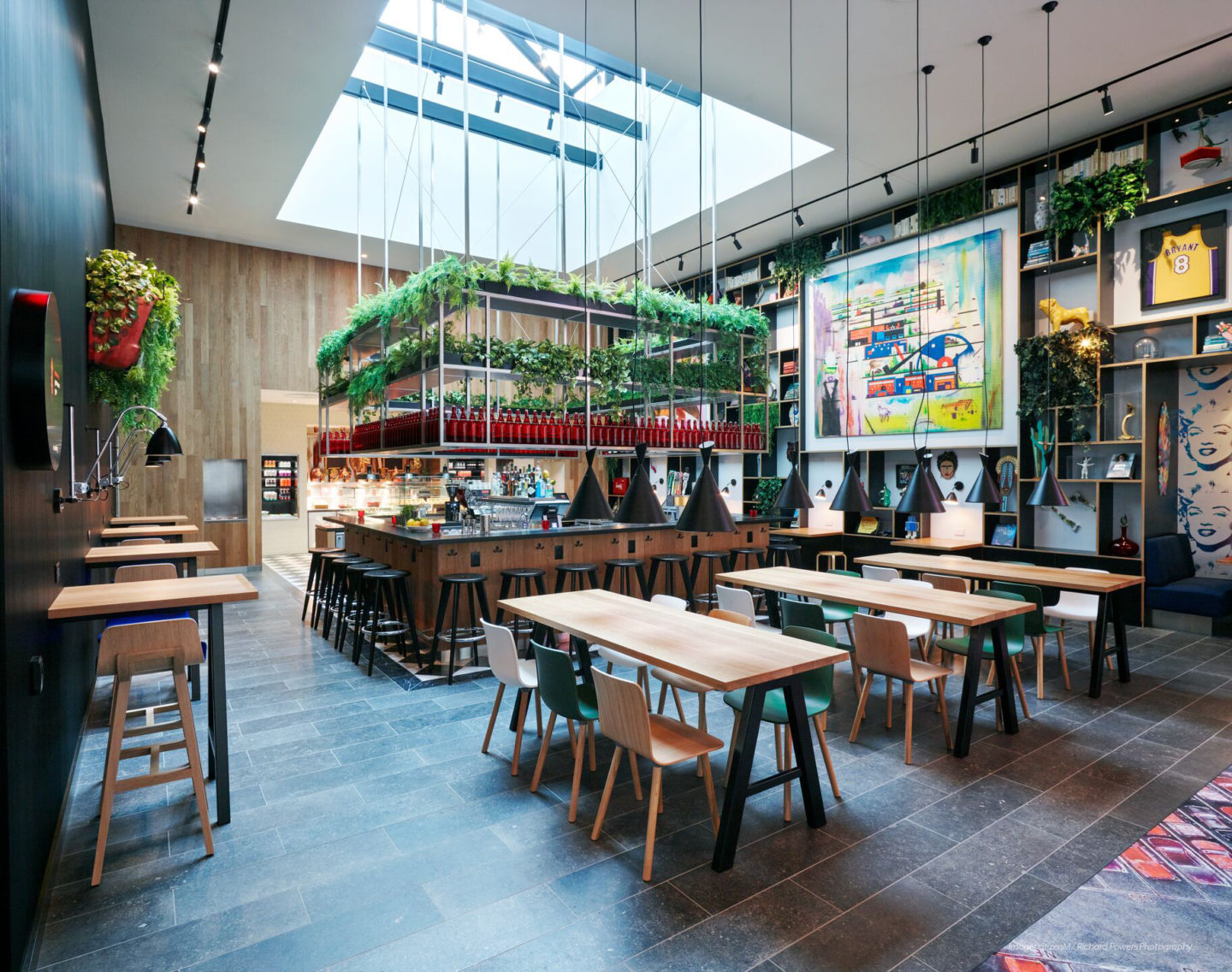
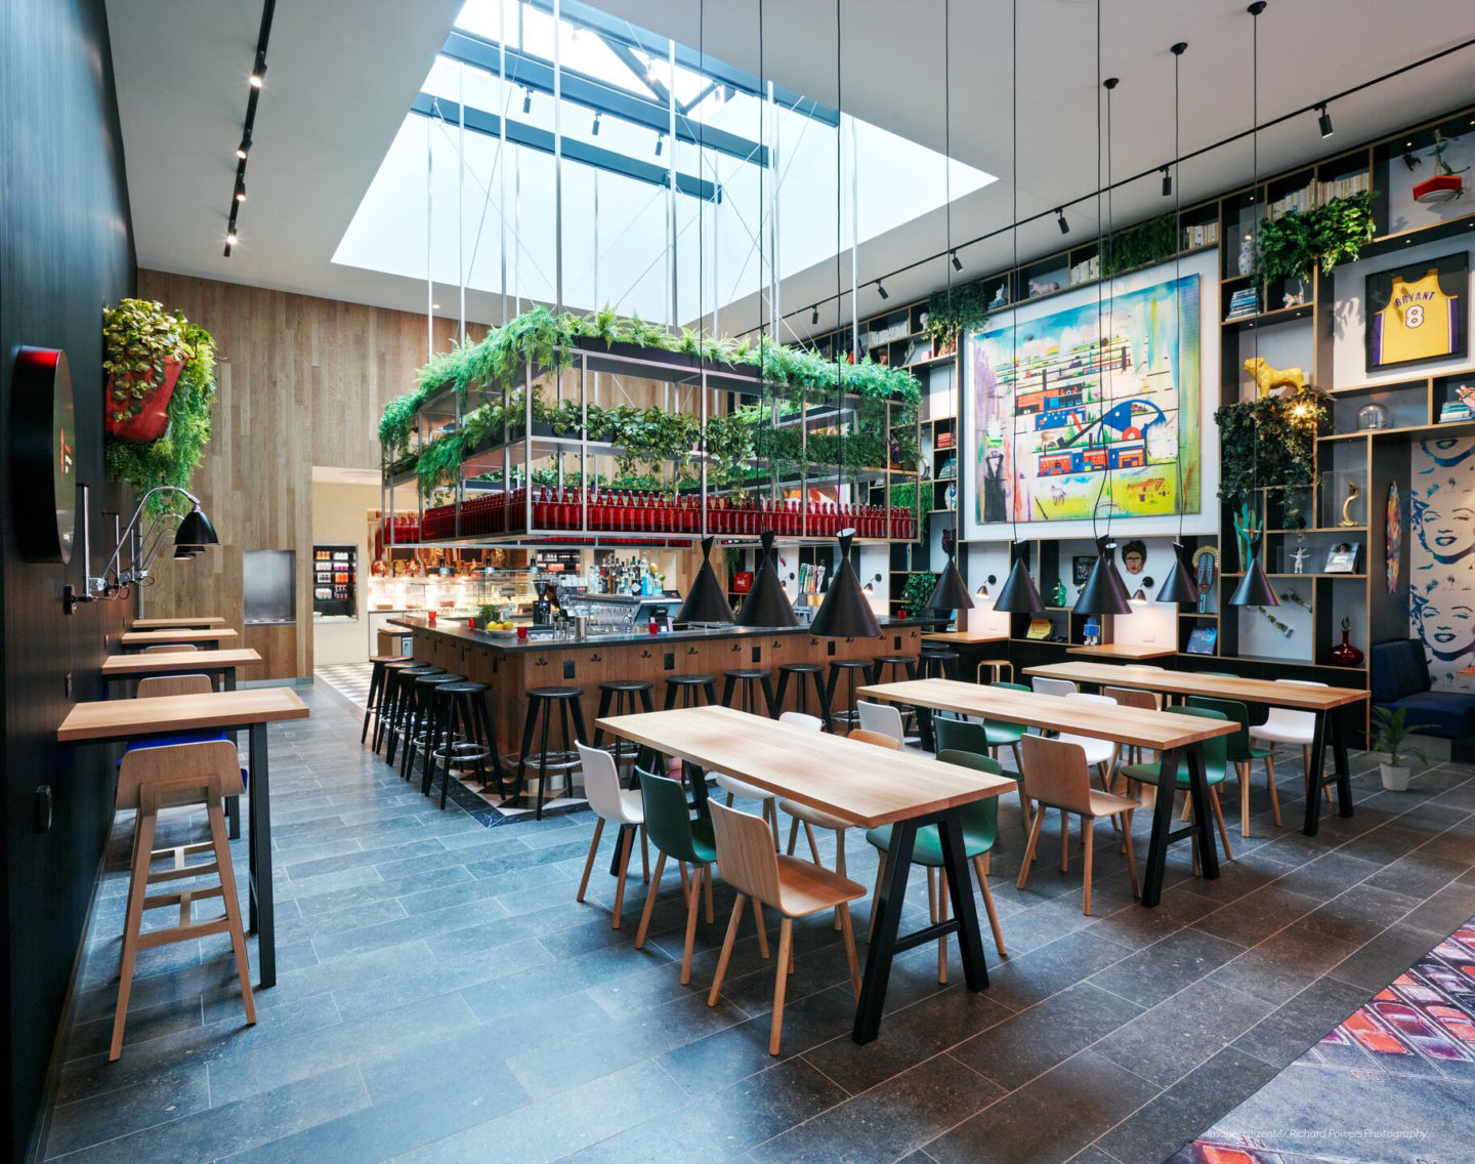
+ indoor plant [1349,702,1440,792]
